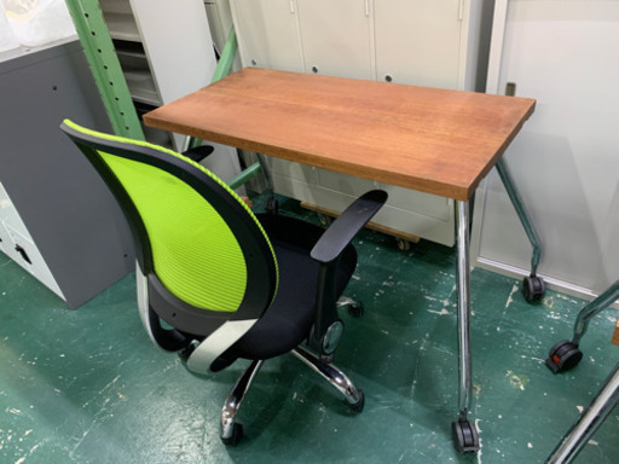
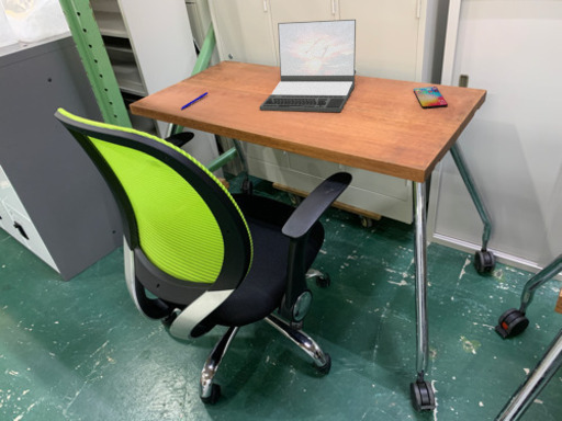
+ laptop [258,19,357,113]
+ pen [180,91,209,111]
+ smartphone [413,86,449,110]
